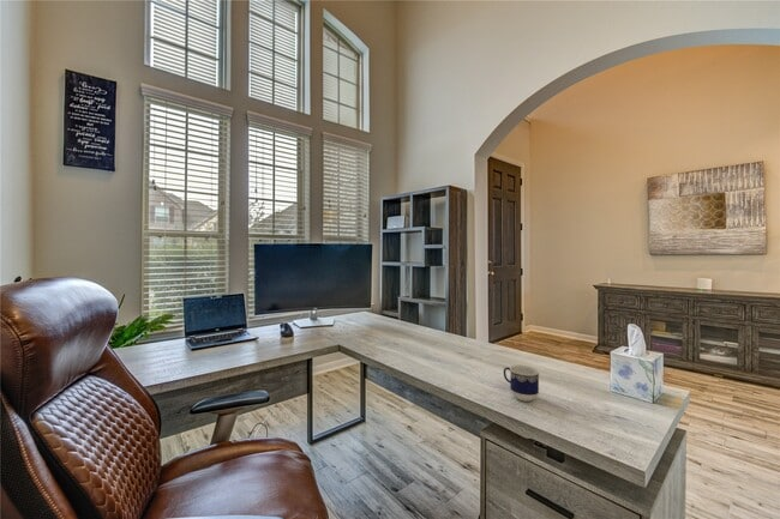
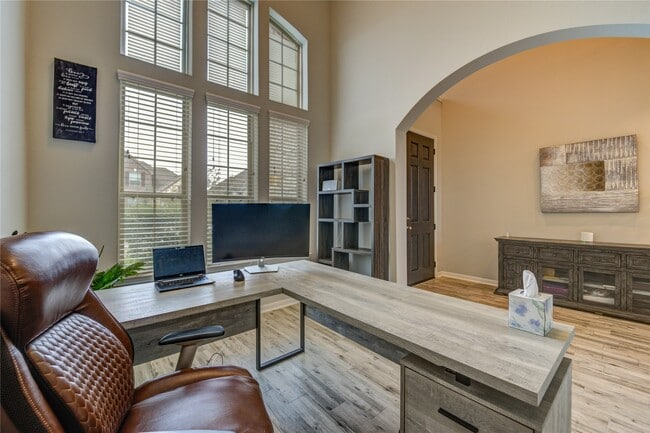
- cup [503,364,541,403]
